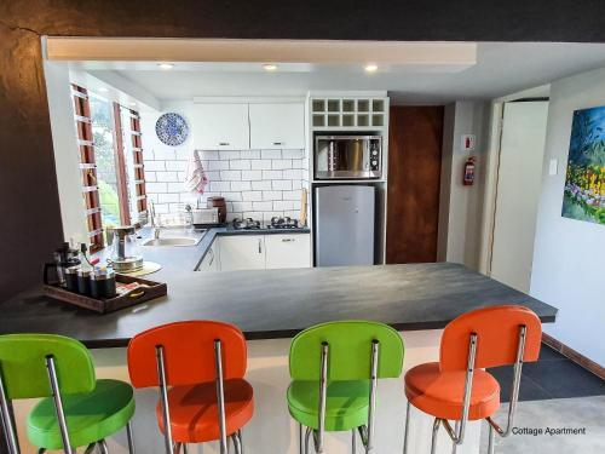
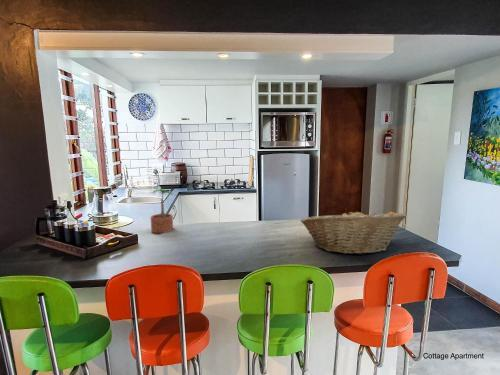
+ fruit basket [300,207,407,255]
+ potted plant [149,188,174,234]
